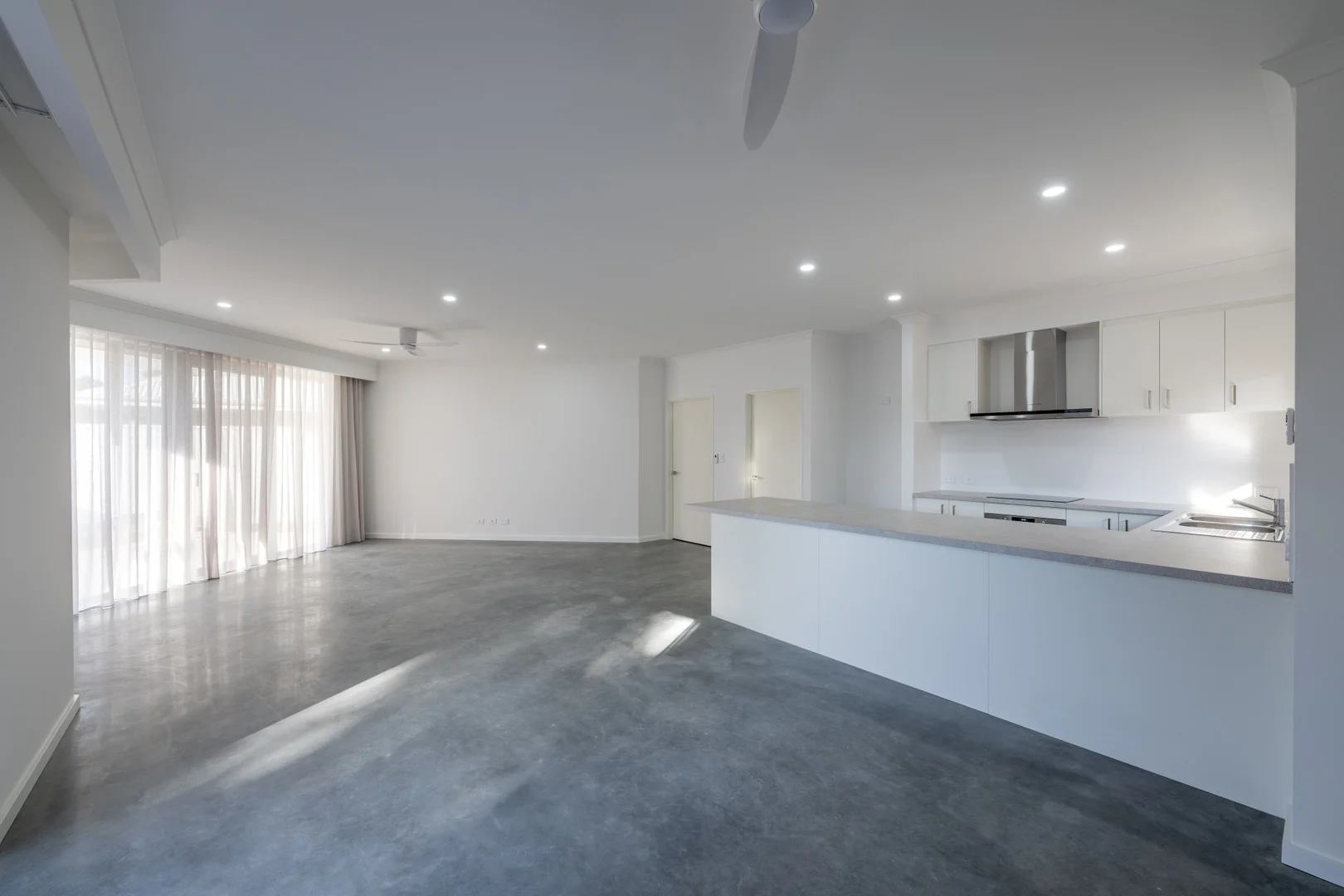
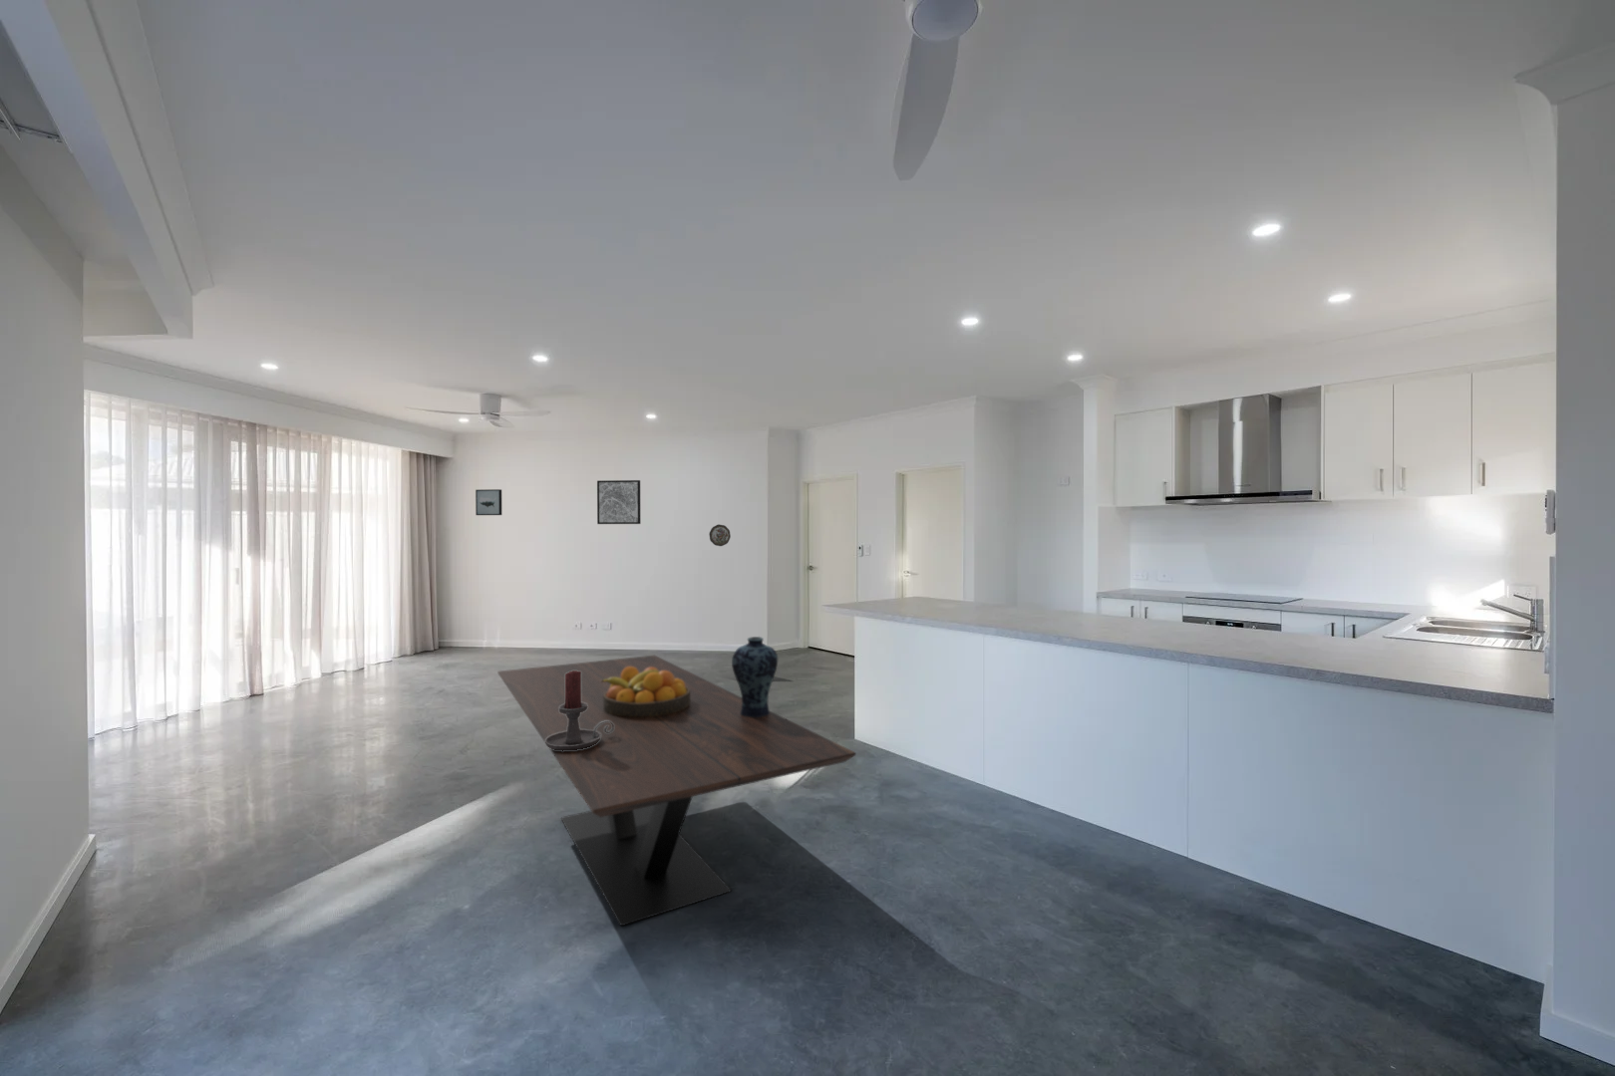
+ wall art [475,489,502,516]
+ dining table [496,654,857,927]
+ vase [731,635,779,717]
+ candle holder [544,670,614,752]
+ wall art [596,479,642,525]
+ fruit bowl [601,666,691,717]
+ decorative plate [708,524,732,546]
